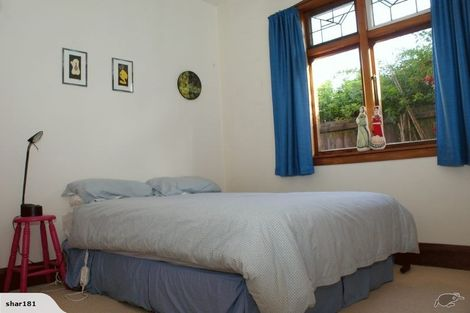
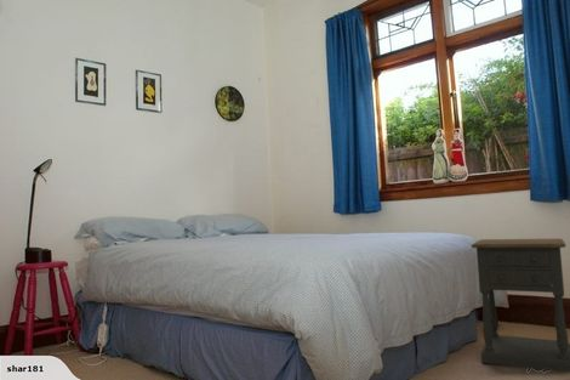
+ nightstand [471,238,570,373]
